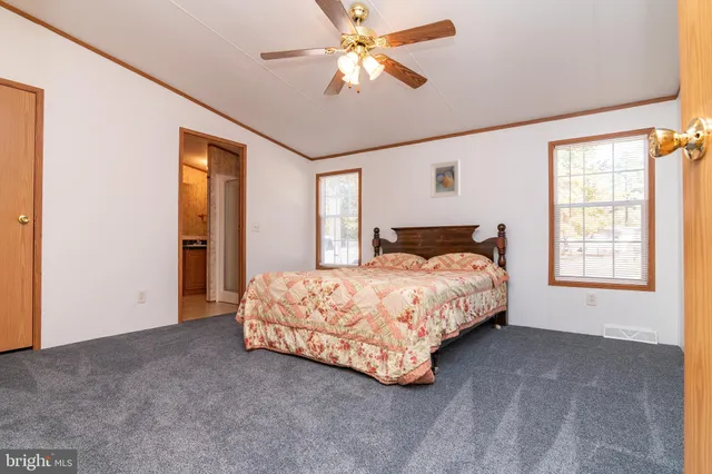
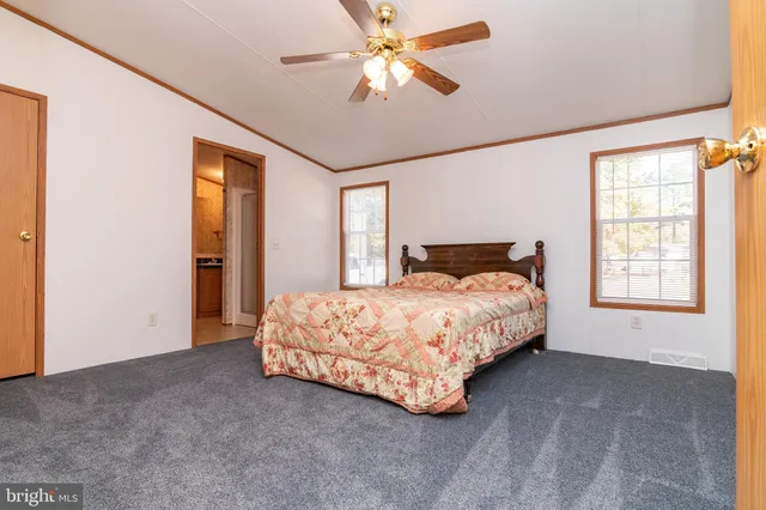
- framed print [429,159,461,199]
